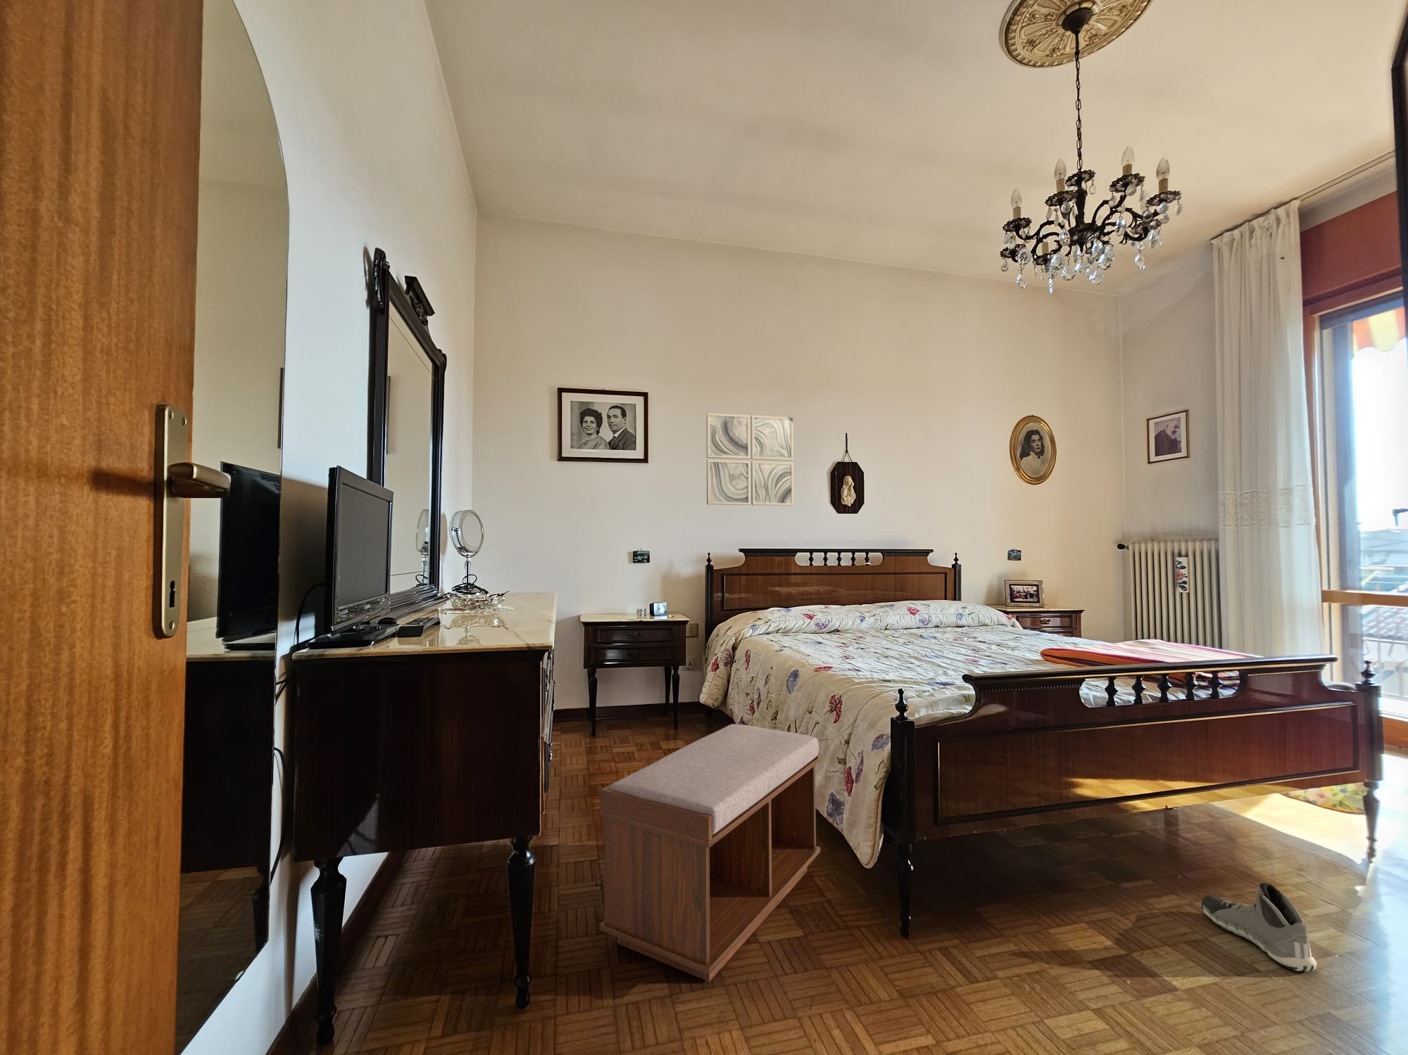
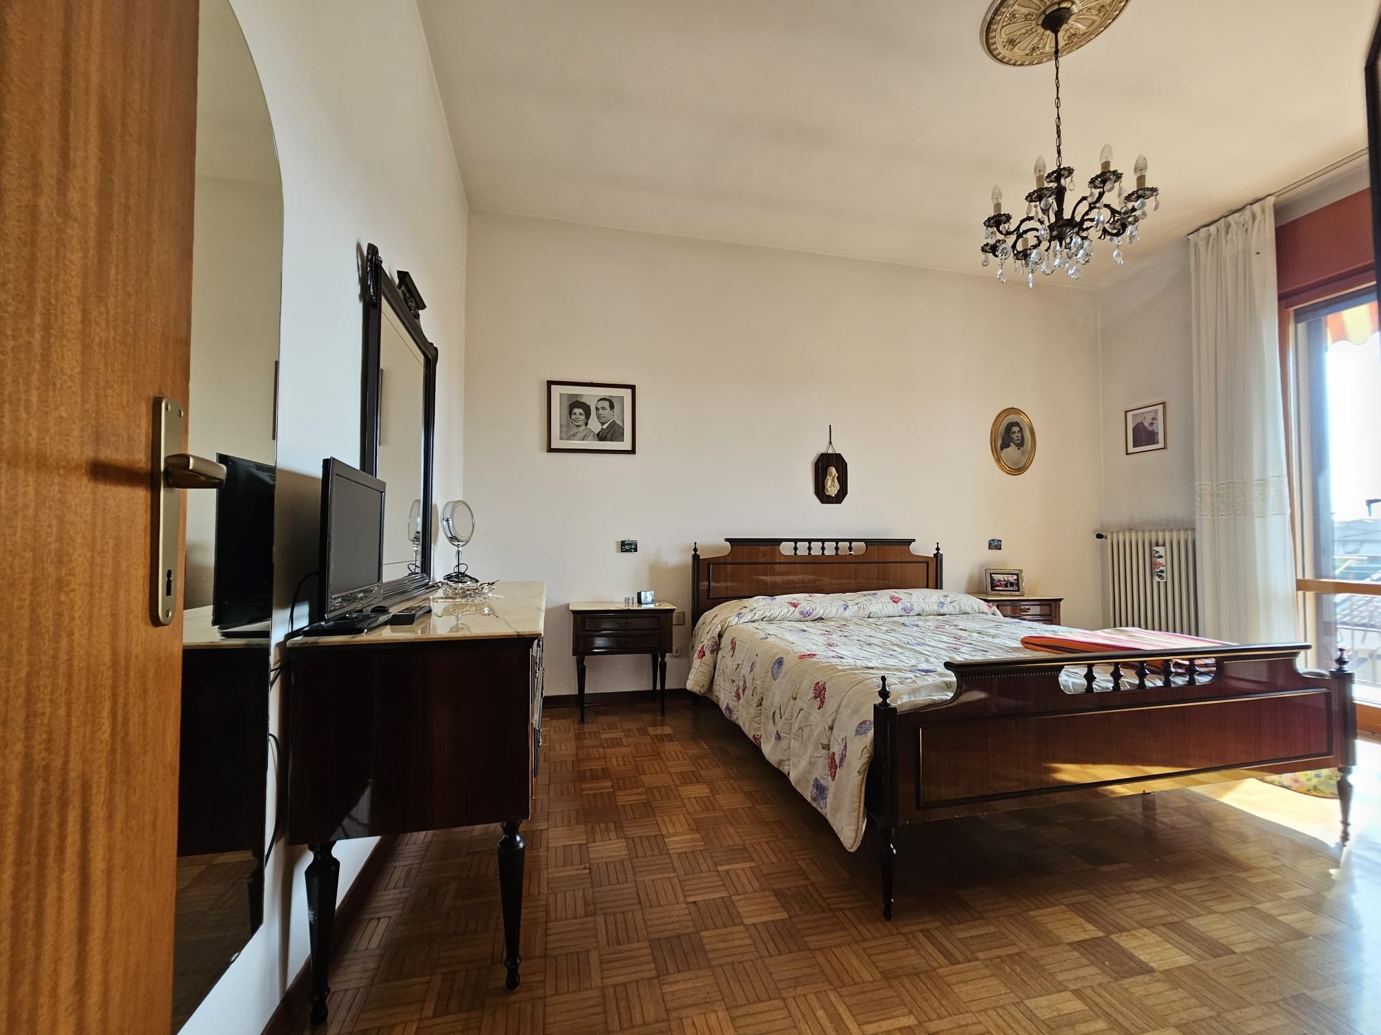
- bench [599,724,820,983]
- sneaker [1201,882,1317,972]
- wall art [706,413,794,506]
